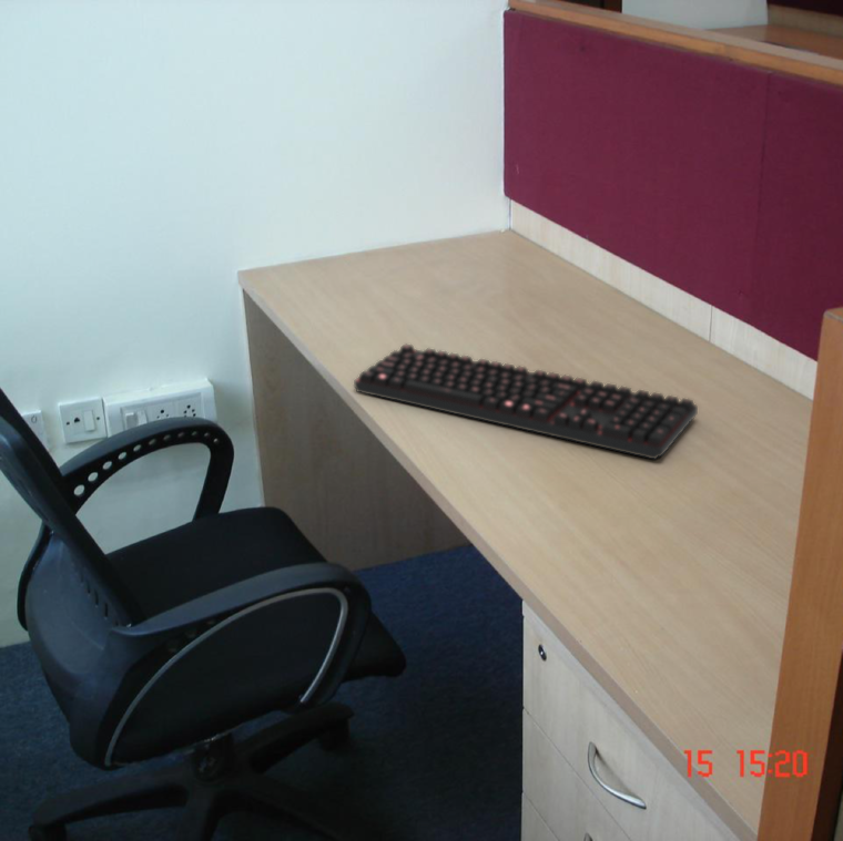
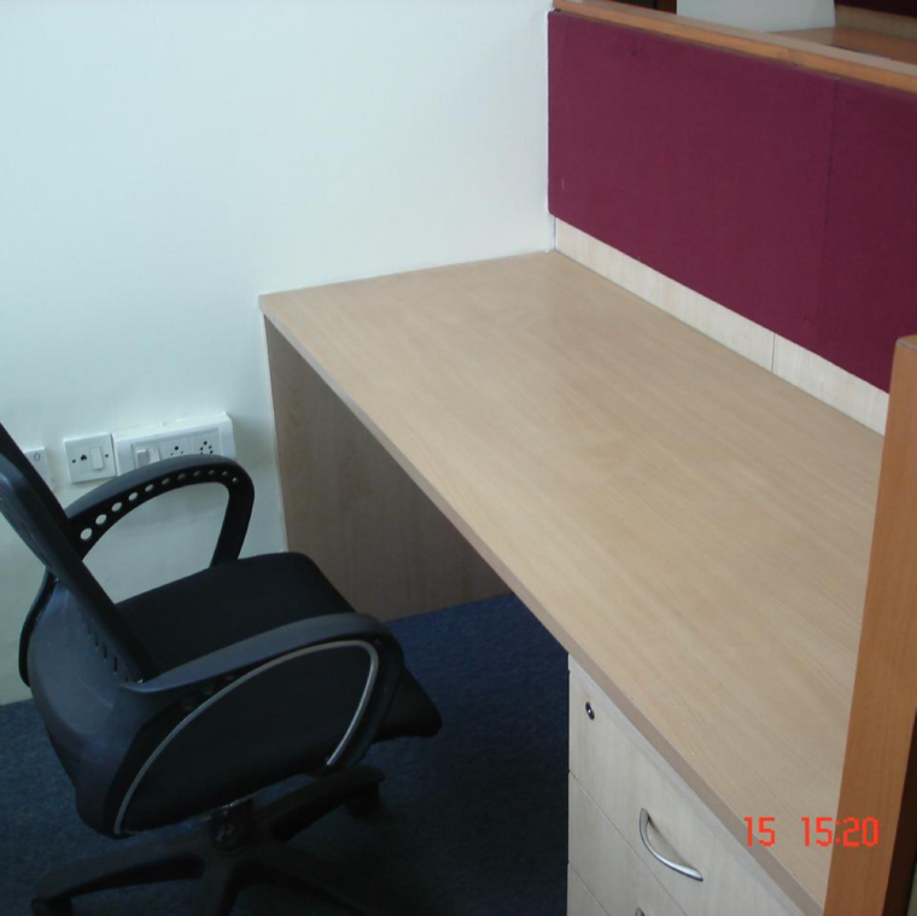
- keyboard [353,342,699,461]
